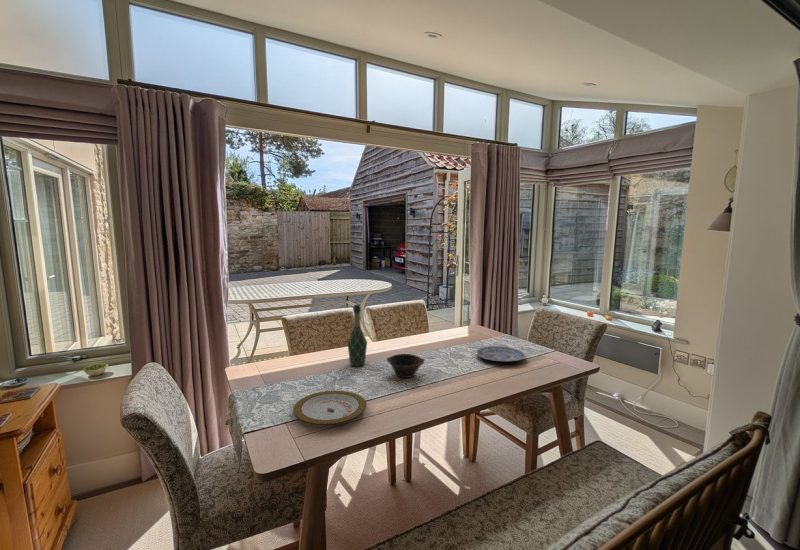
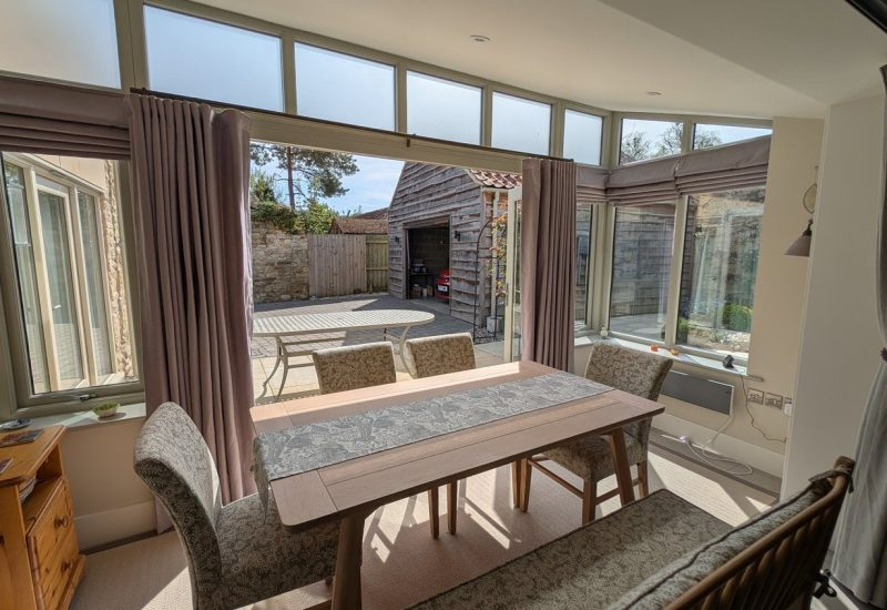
- wine bottle [347,304,368,367]
- plate [292,390,367,426]
- plate [475,345,527,363]
- bowl [386,353,426,379]
